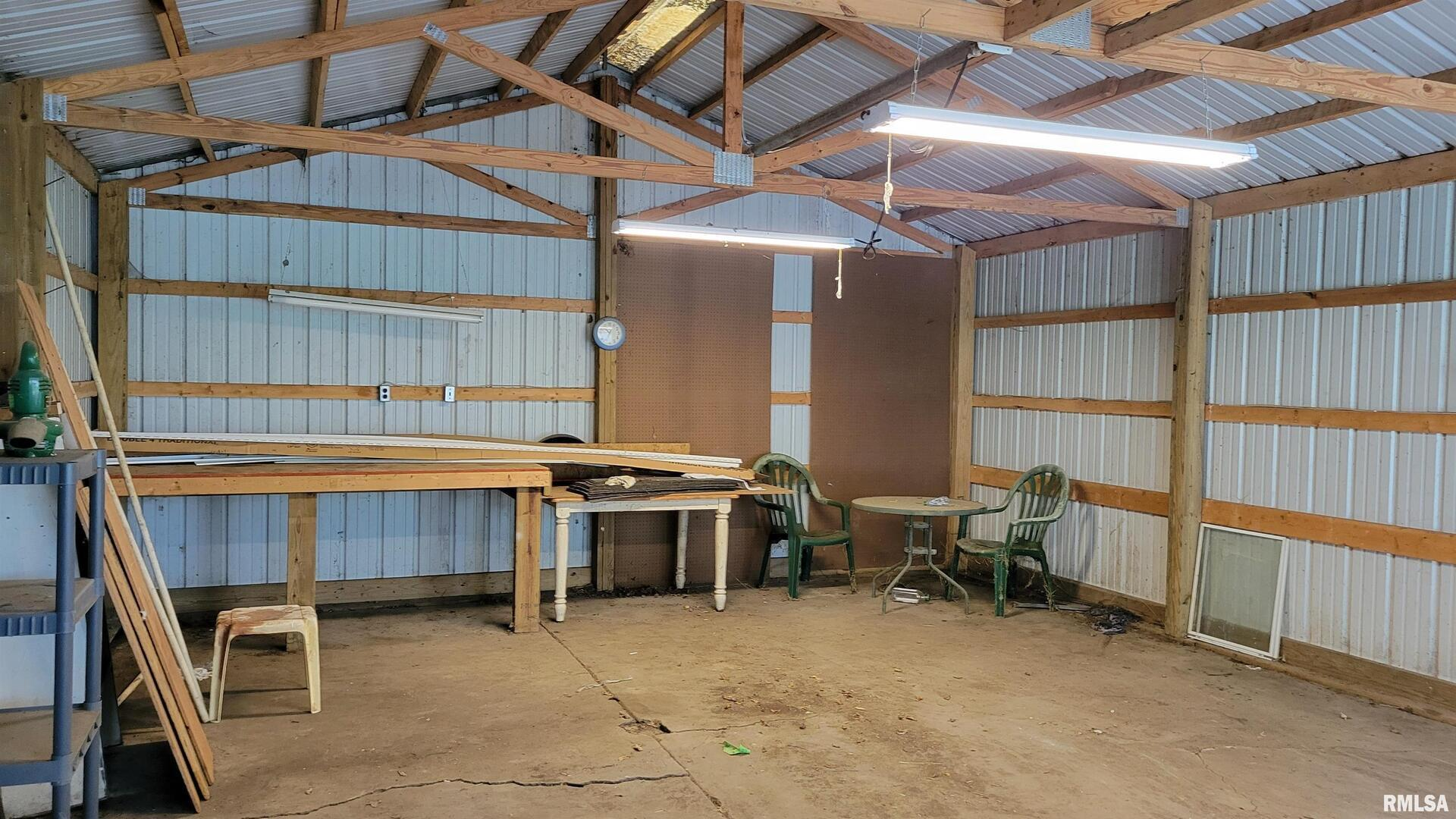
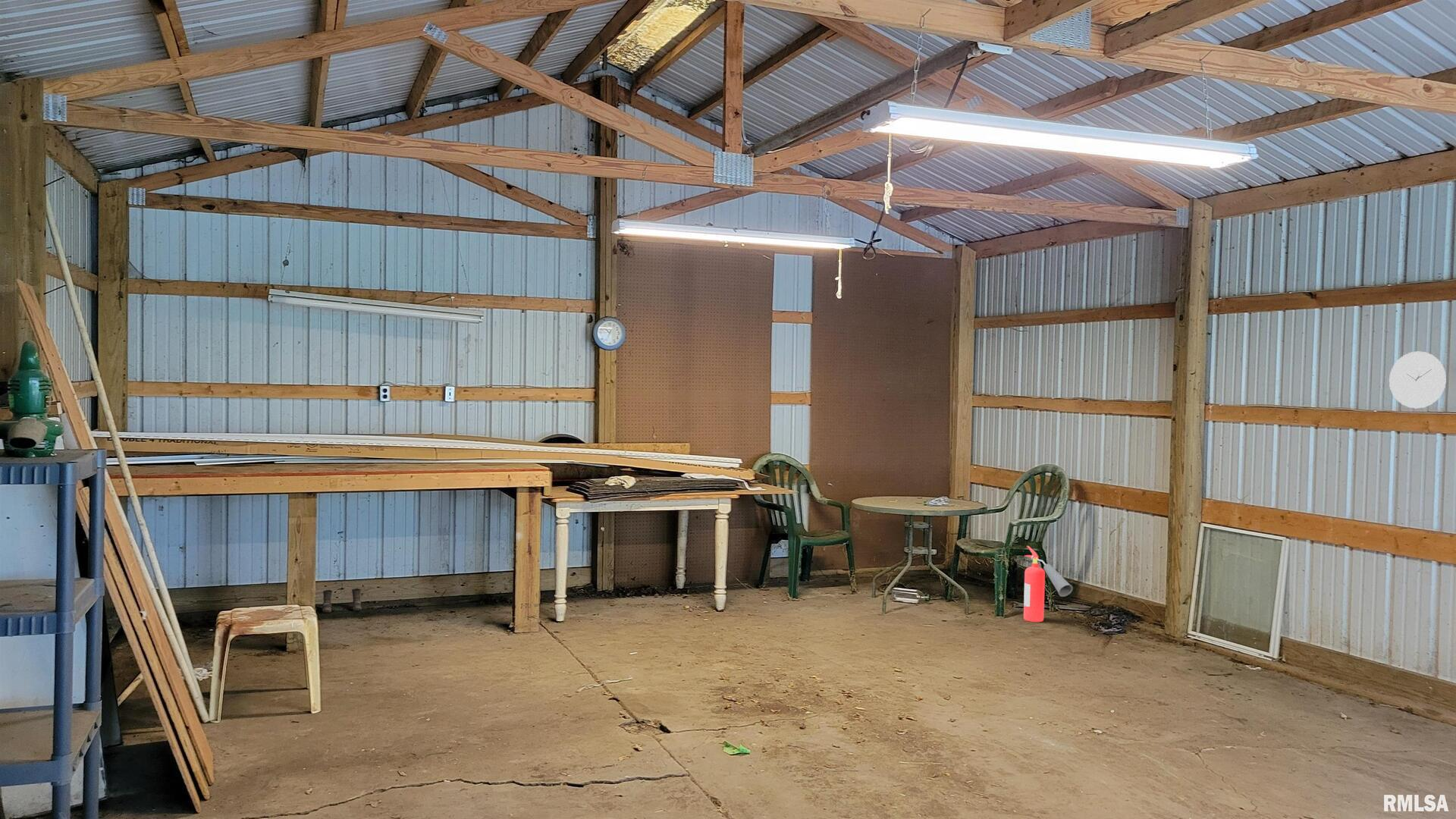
+ wall clock [1389,351,1447,409]
+ boots [322,588,362,613]
+ fire extinguisher [1023,545,1074,623]
